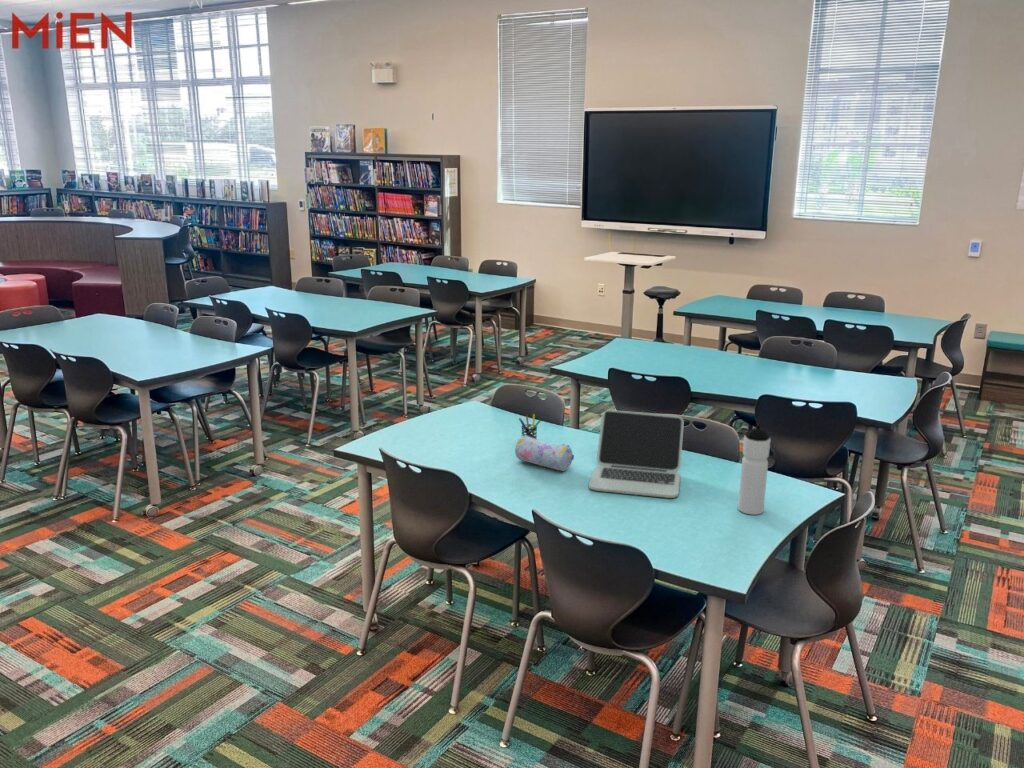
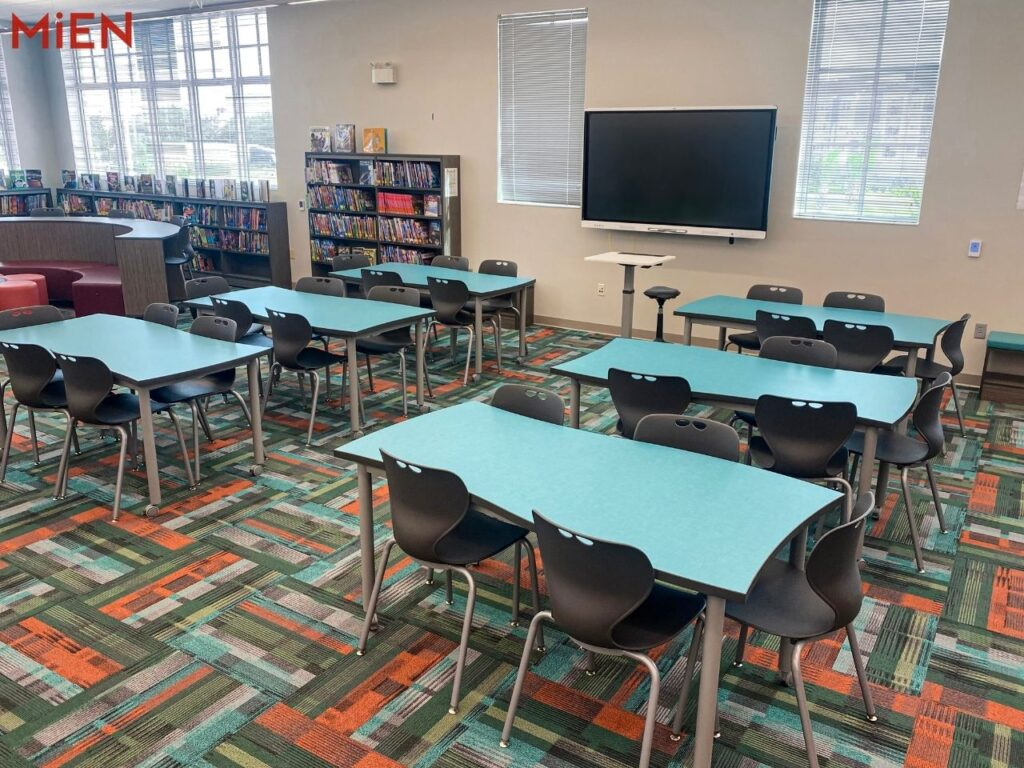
- pen holder [518,413,542,440]
- pencil case [514,435,575,472]
- laptop [588,409,685,499]
- water bottle [737,424,771,516]
